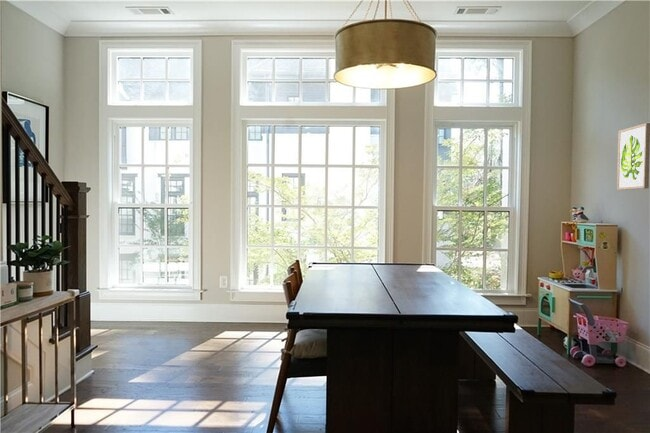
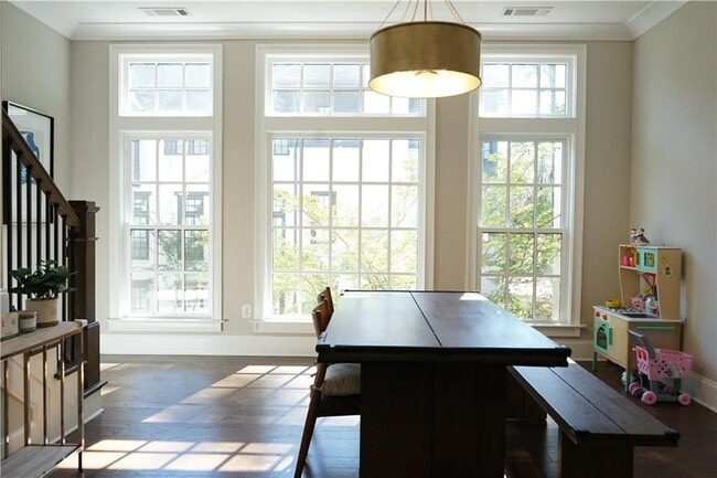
- wall art [616,122,650,191]
